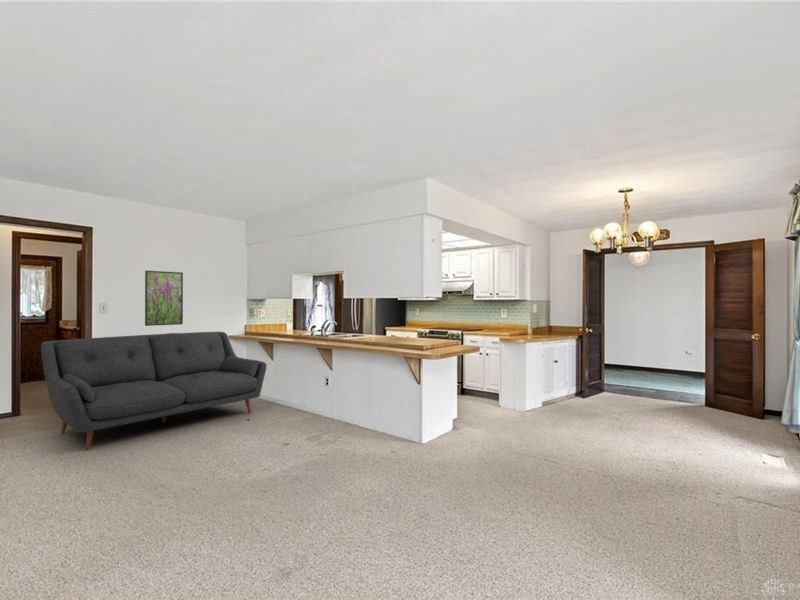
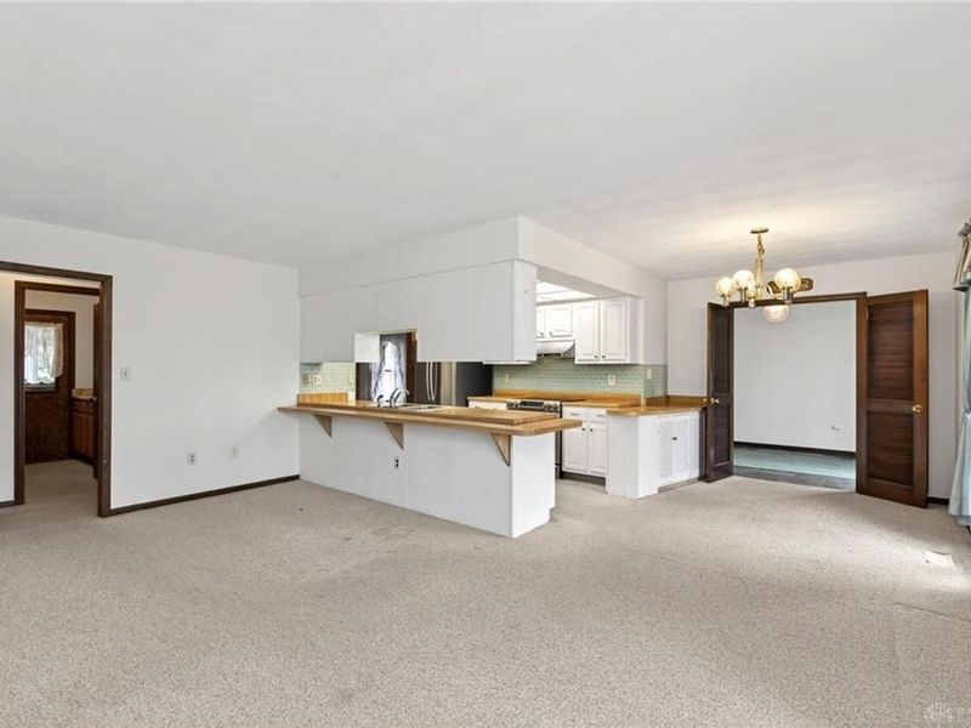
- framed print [144,270,184,327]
- sofa [40,331,268,451]
